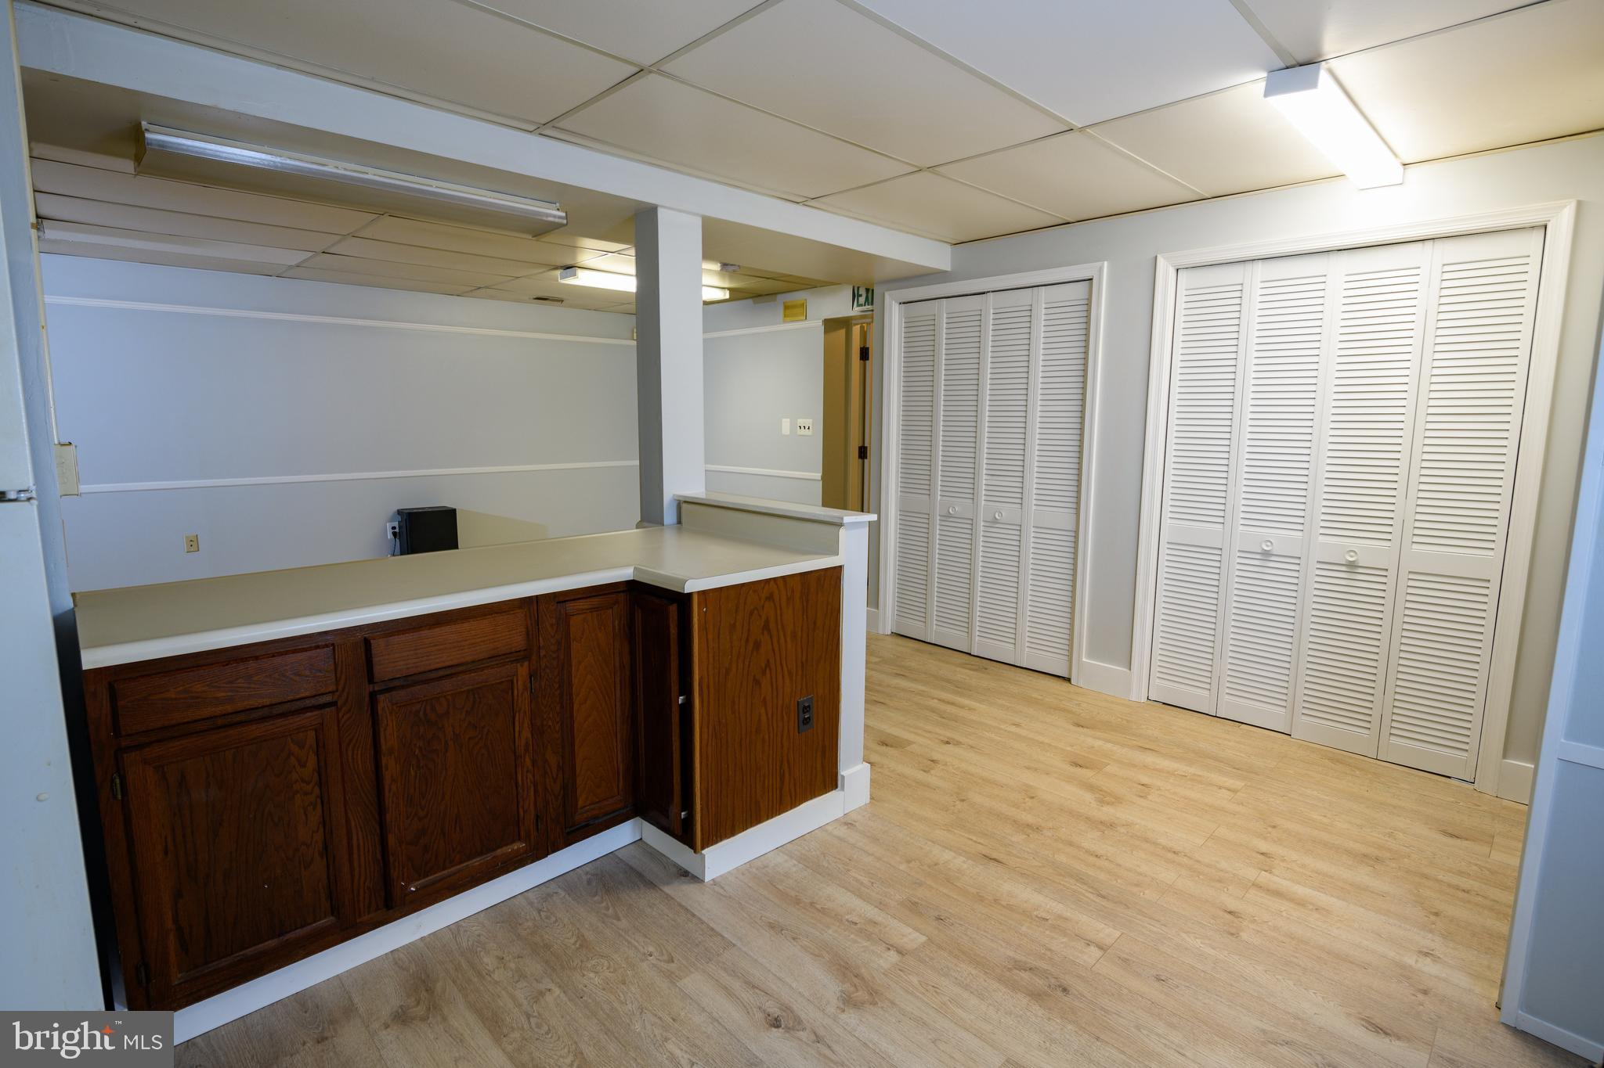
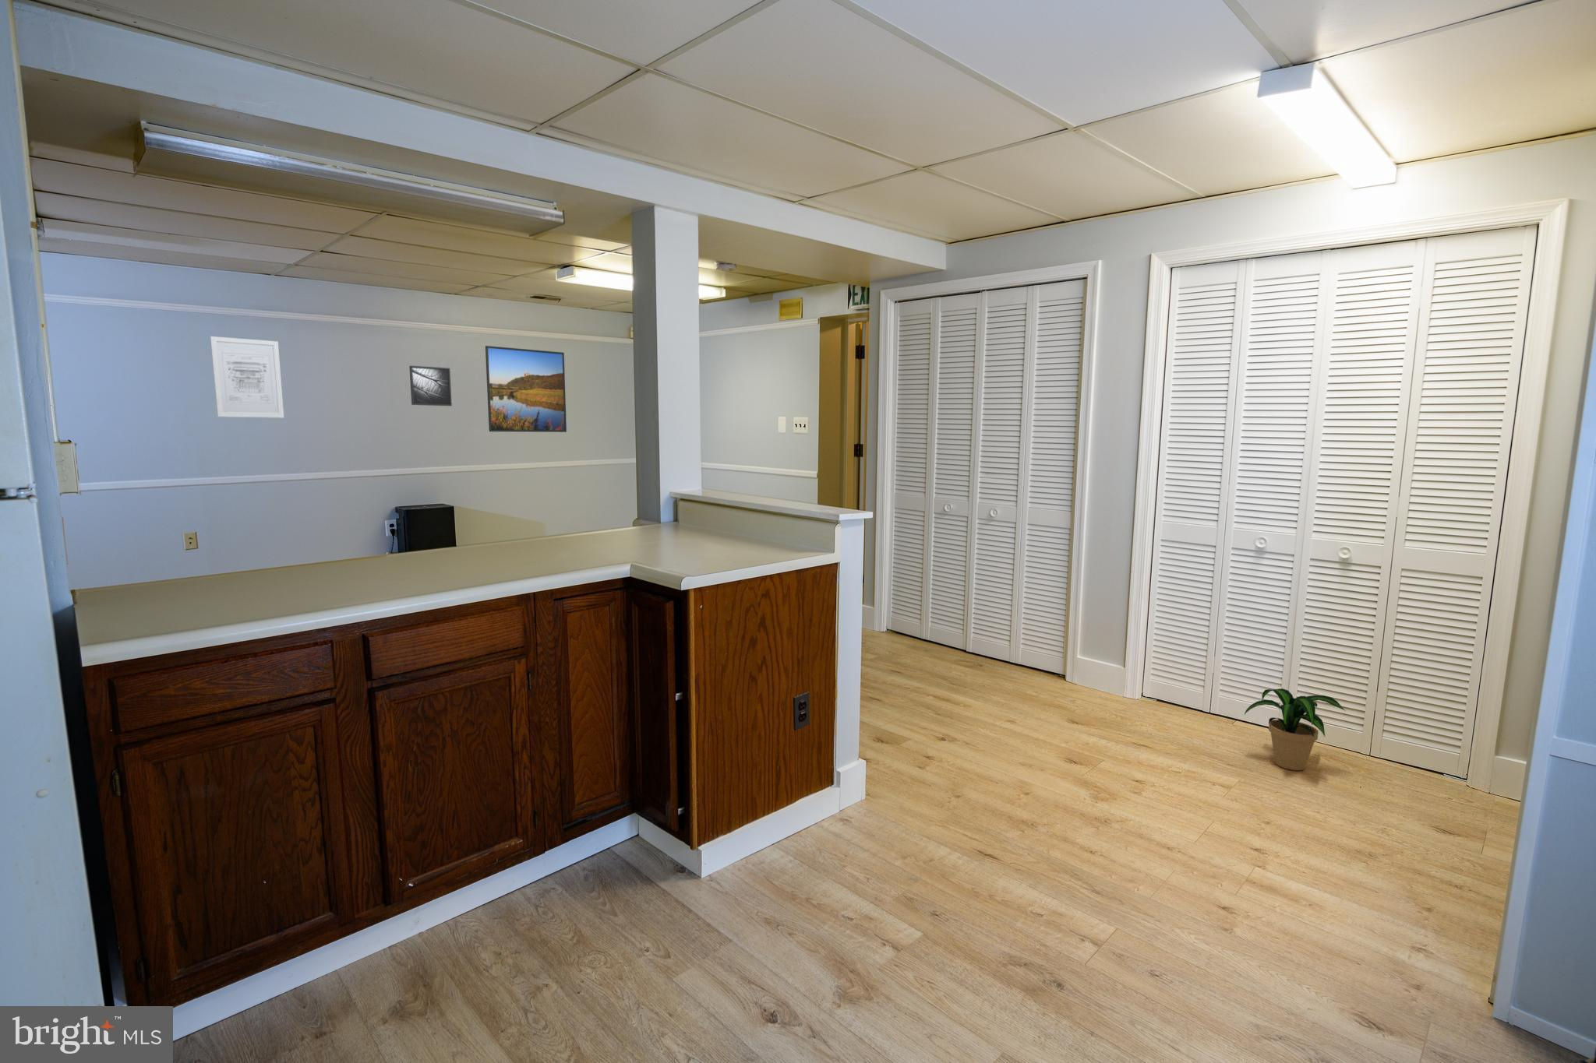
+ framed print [484,345,567,433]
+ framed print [408,365,453,407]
+ wall art [210,336,285,418]
+ potted plant [1244,688,1346,771]
